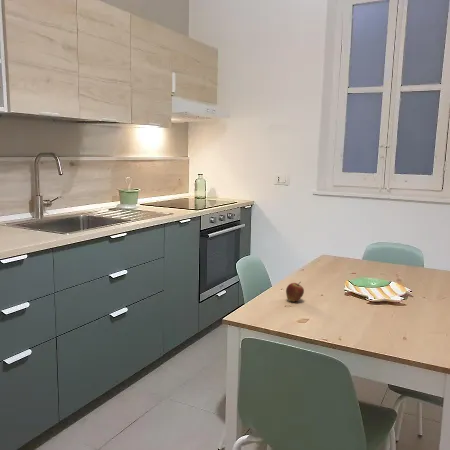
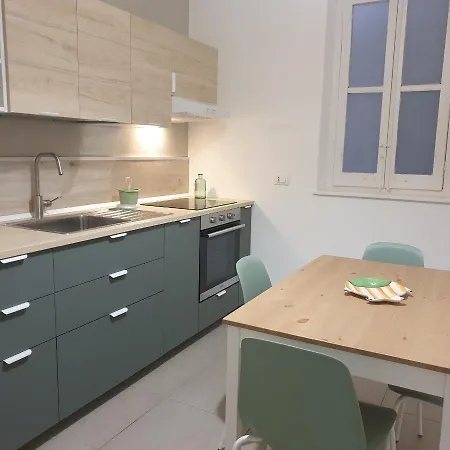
- fruit [285,281,305,303]
